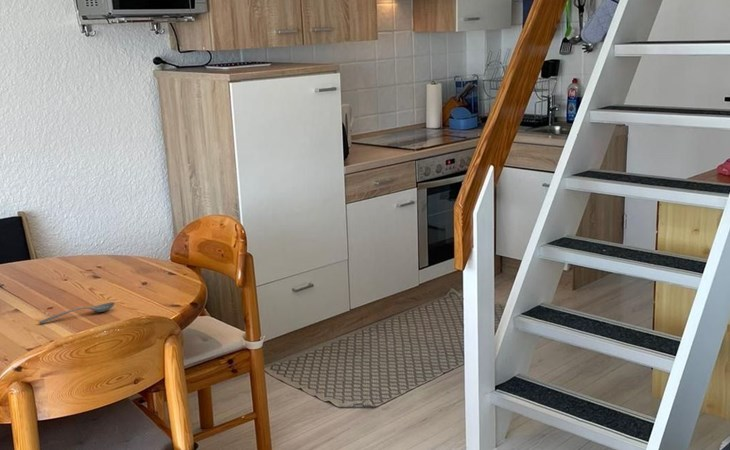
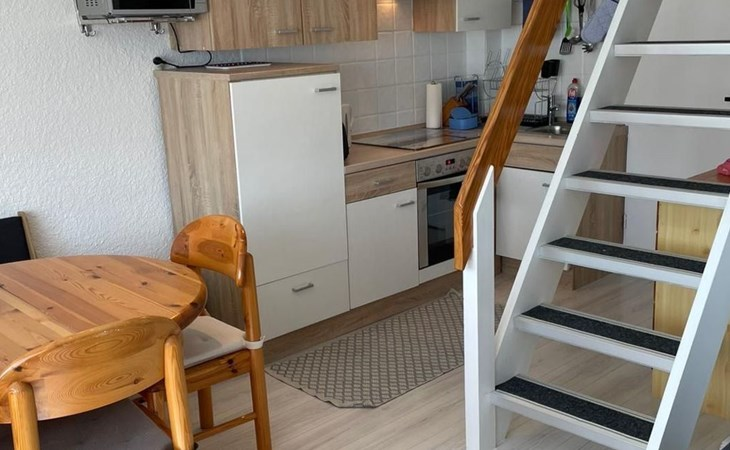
- soupspoon [38,301,116,325]
